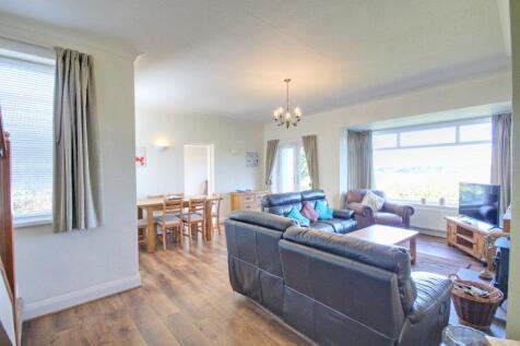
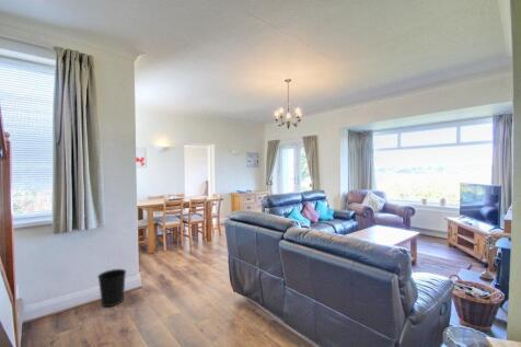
+ wastebasket [96,268,127,308]
